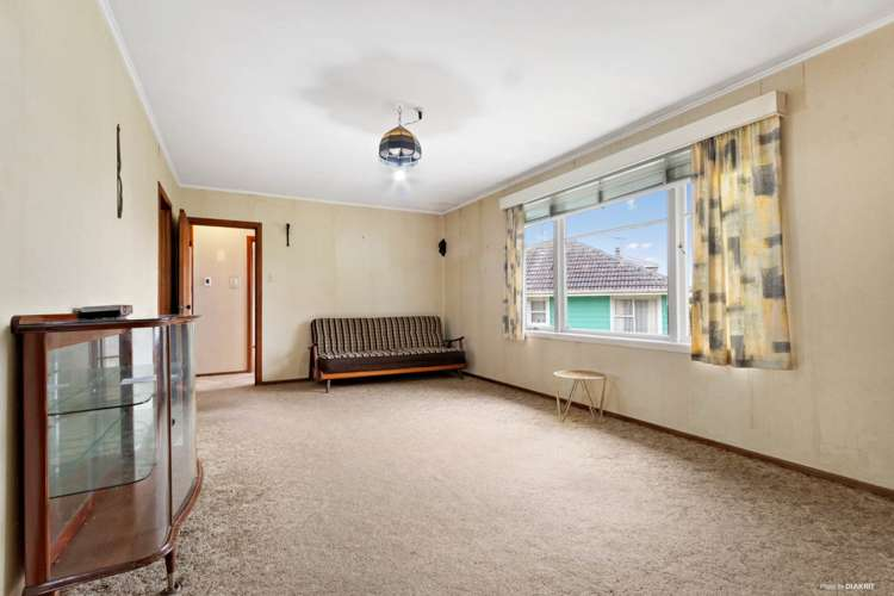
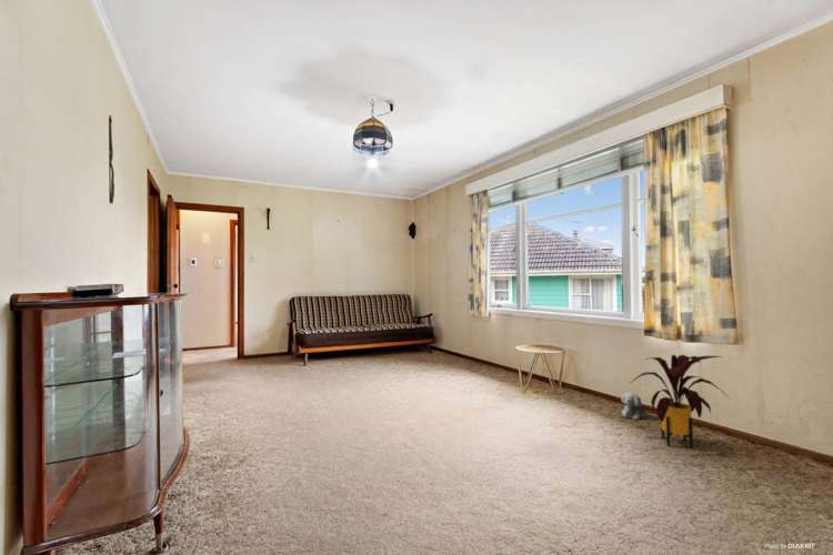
+ plush toy [621,392,648,421]
+ house plant [629,353,732,450]
